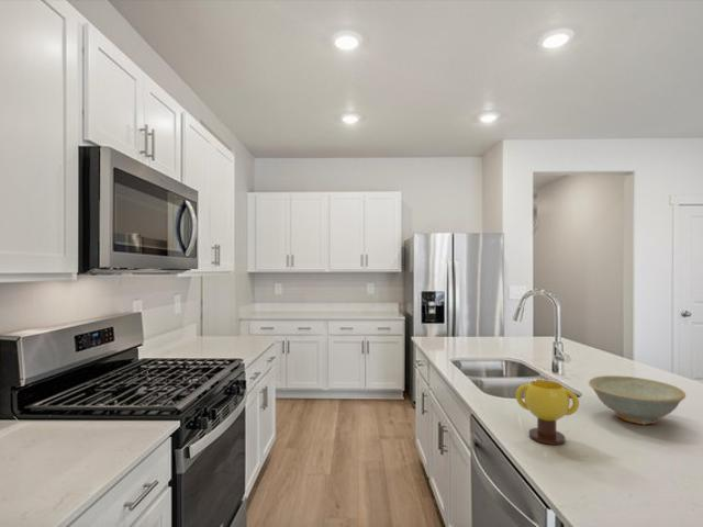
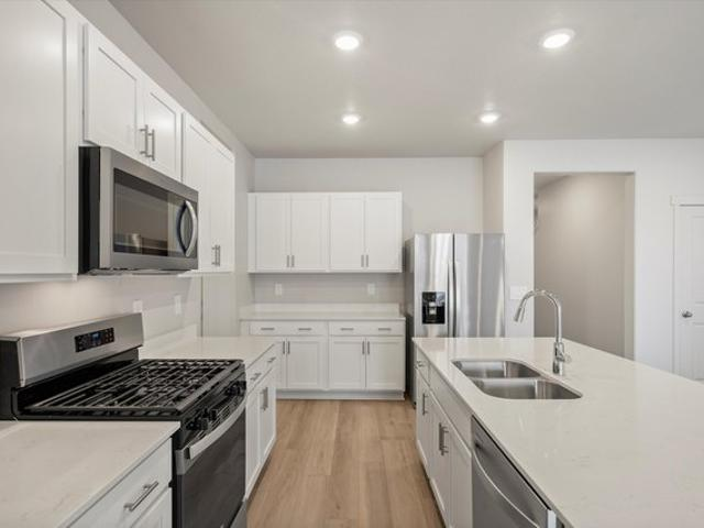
- mug [515,380,580,446]
- dish [588,374,687,425]
